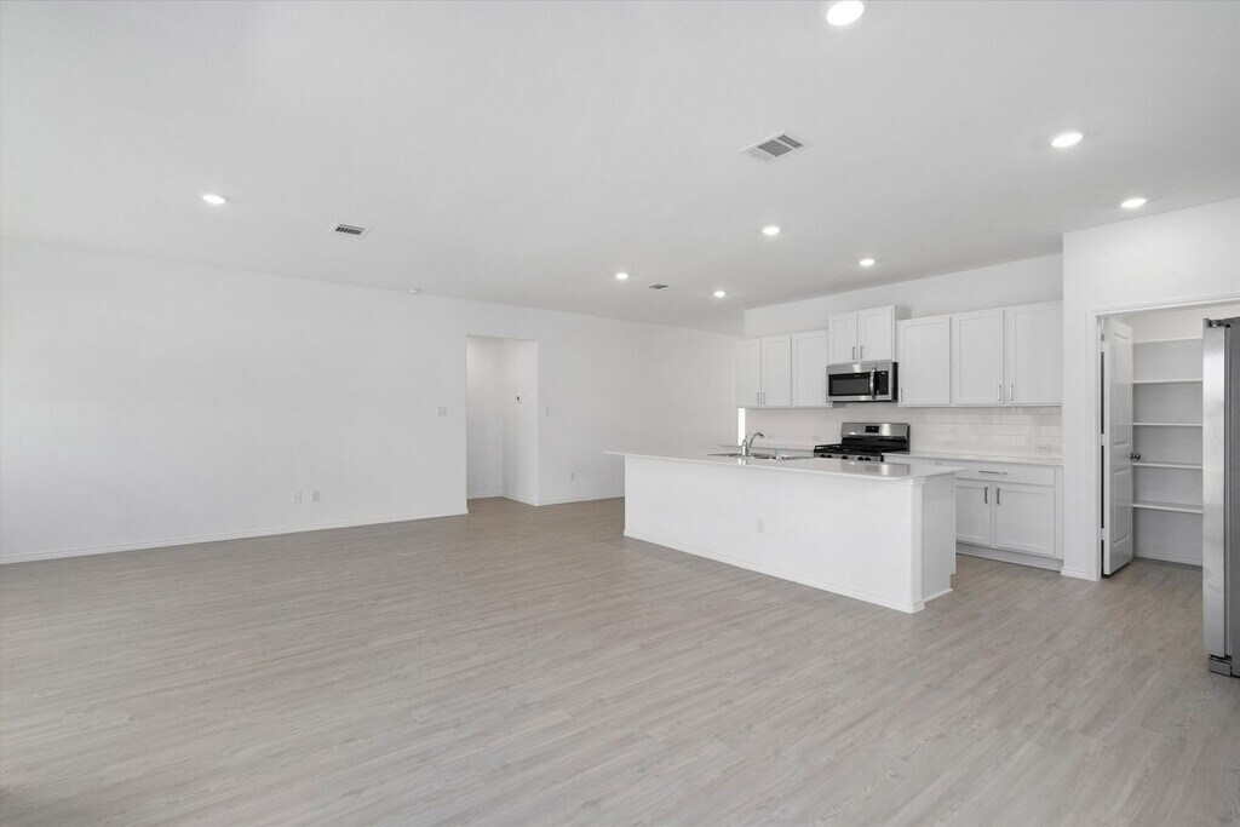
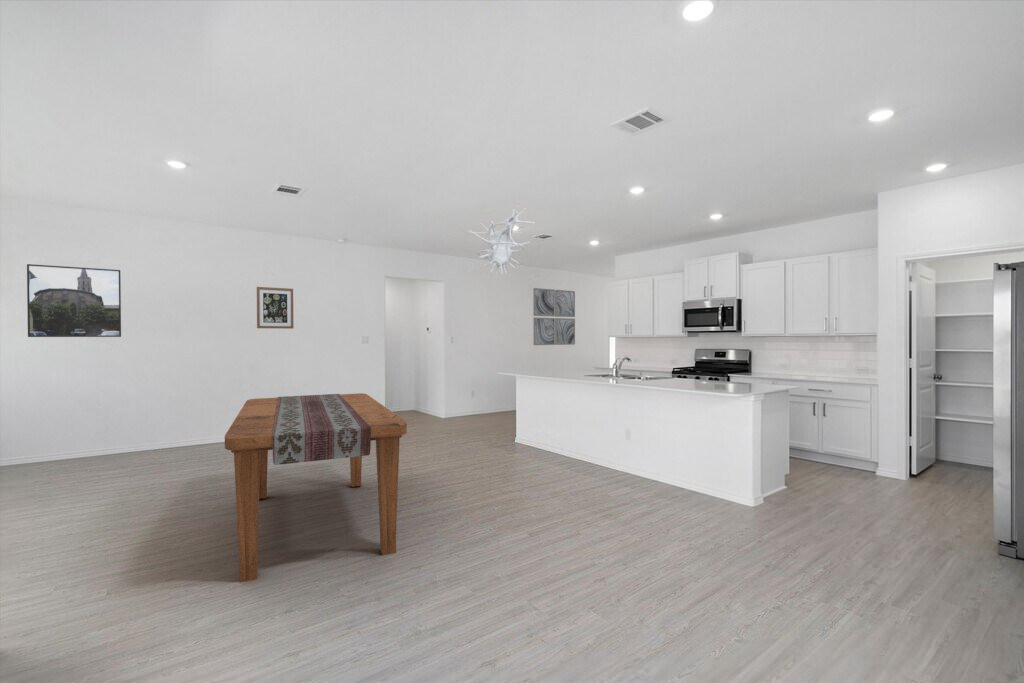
+ dining table [224,392,408,583]
+ wall art [256,286,295,330]
+ wall art [532,287,576,346]
+ chandelier [466,207,536,277]
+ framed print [26,263,122,338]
